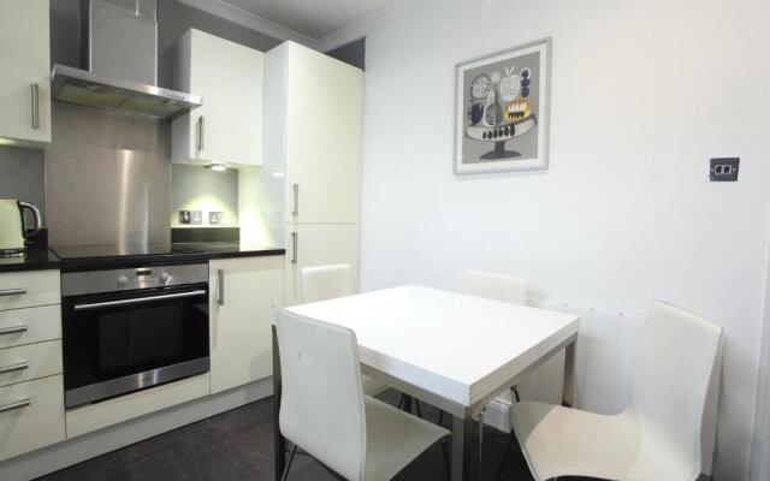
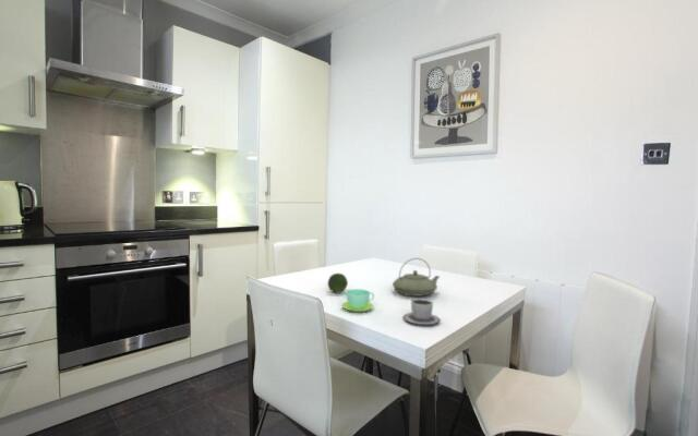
+ teapot [392,257,441,298]
+ cup [340,288,375,313]
+ cup [402,298,442,326]
+ fruit [326,272,349,294]
